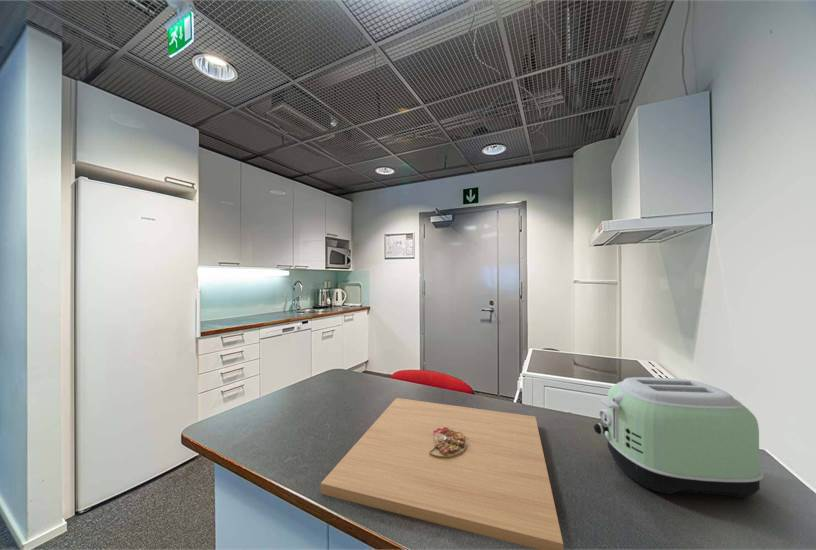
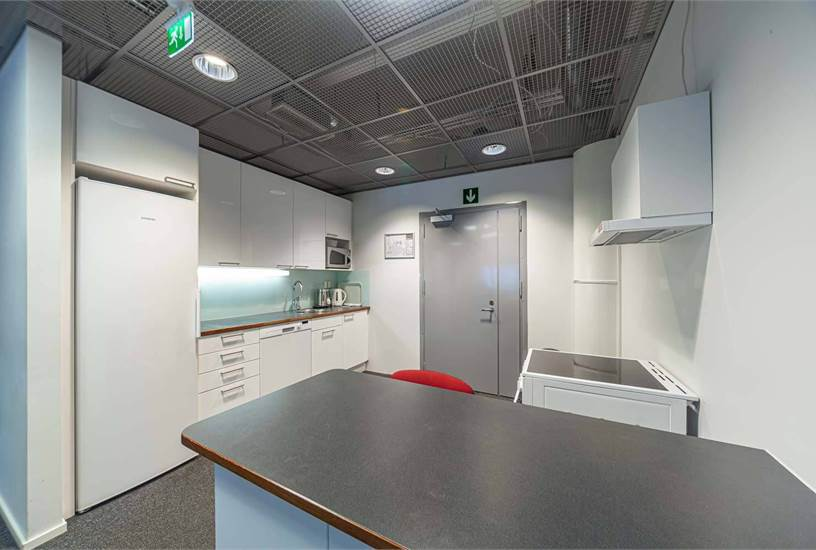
- toaster [593,376,765,499]
- platter [320,397,564,550]
